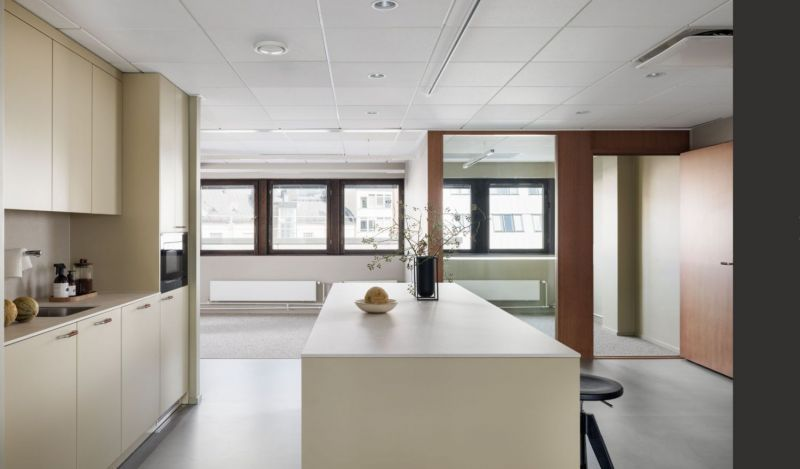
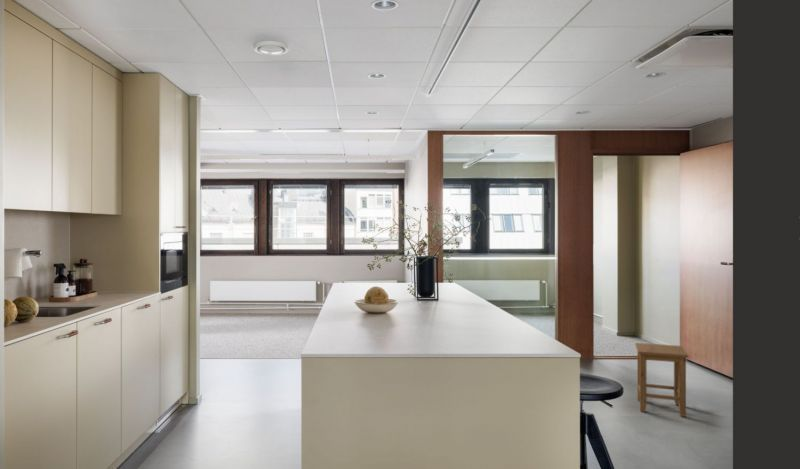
+ stool [634,342,690,418]
